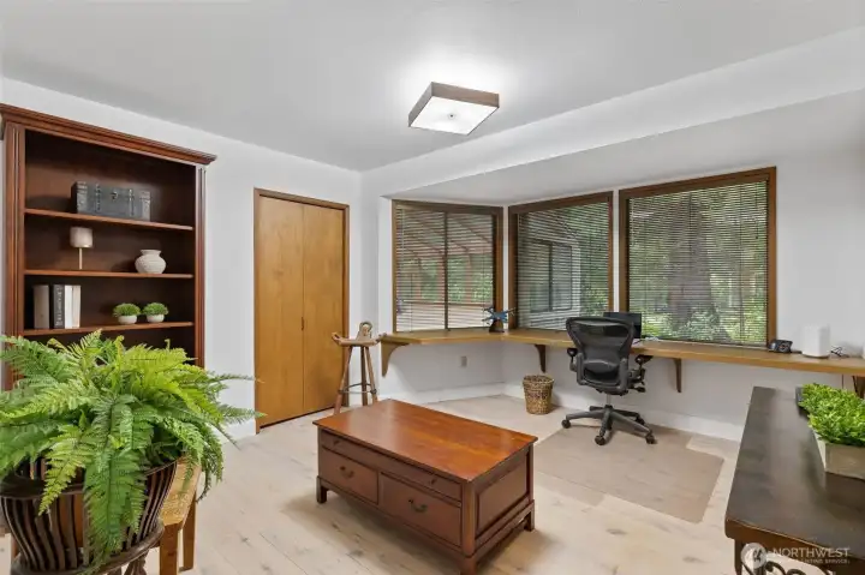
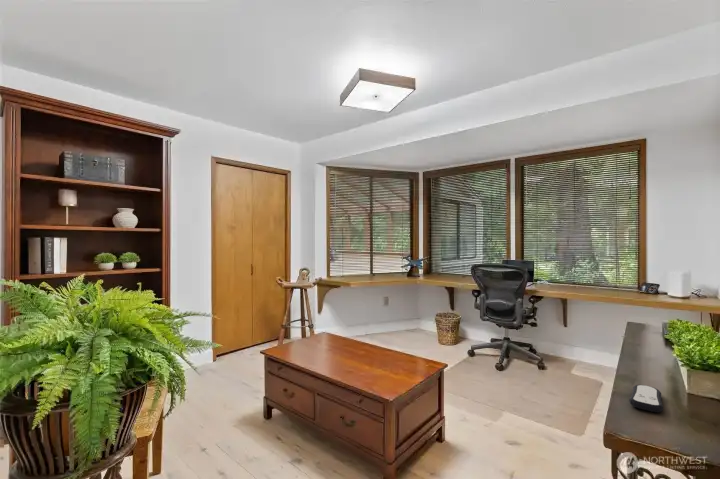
+ remote control [628,384,664,413]
